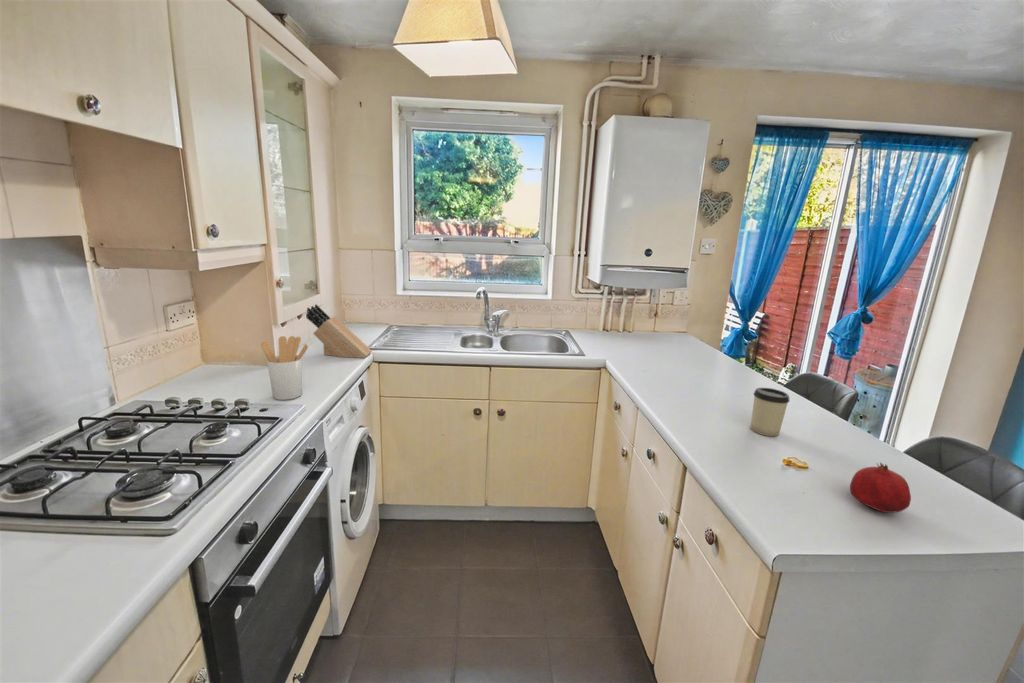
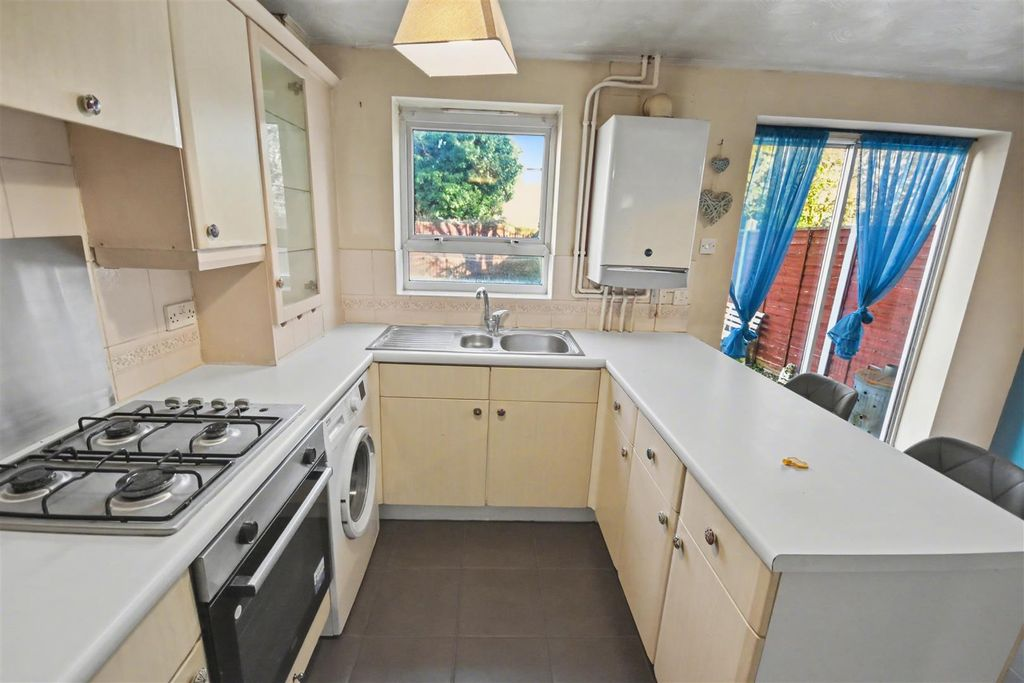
- knife block [305,303,373,359]
- cup [749,387,791,437]
- utensil holder [260,335,309,401]
- fruit [849,461,912,514]
